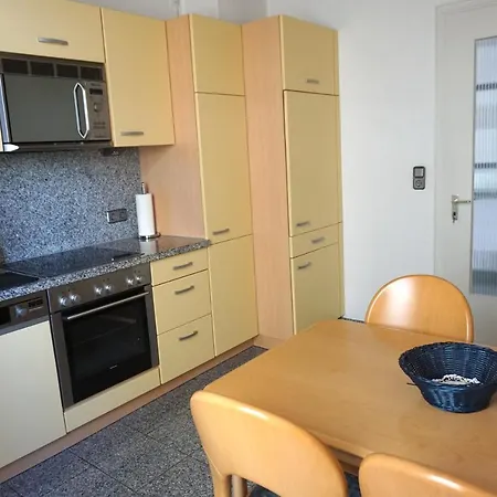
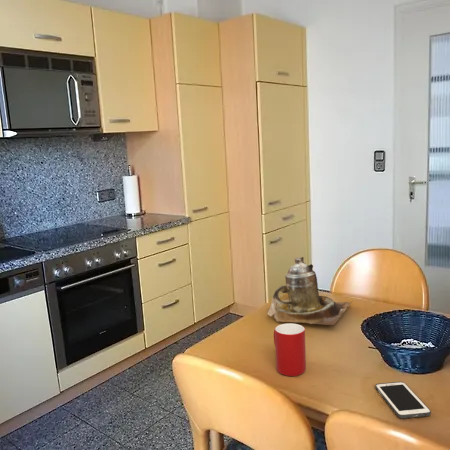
+ teapot [266,256,354,326]
+ cell phone [374,381,432,419]
+ cup [273,322,307,377]
